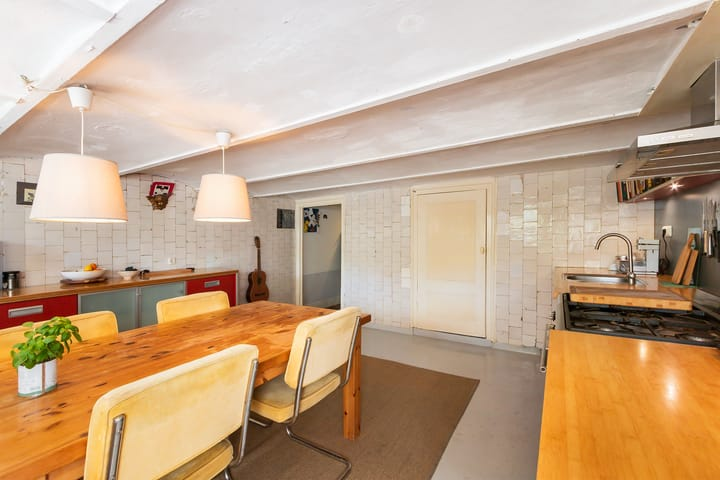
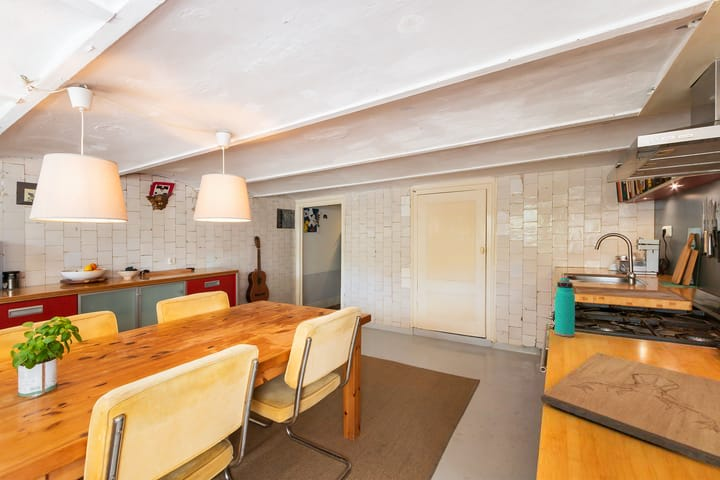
+ water bottle [554,277,576,338]
+ cutting board [539,352,720,469]
